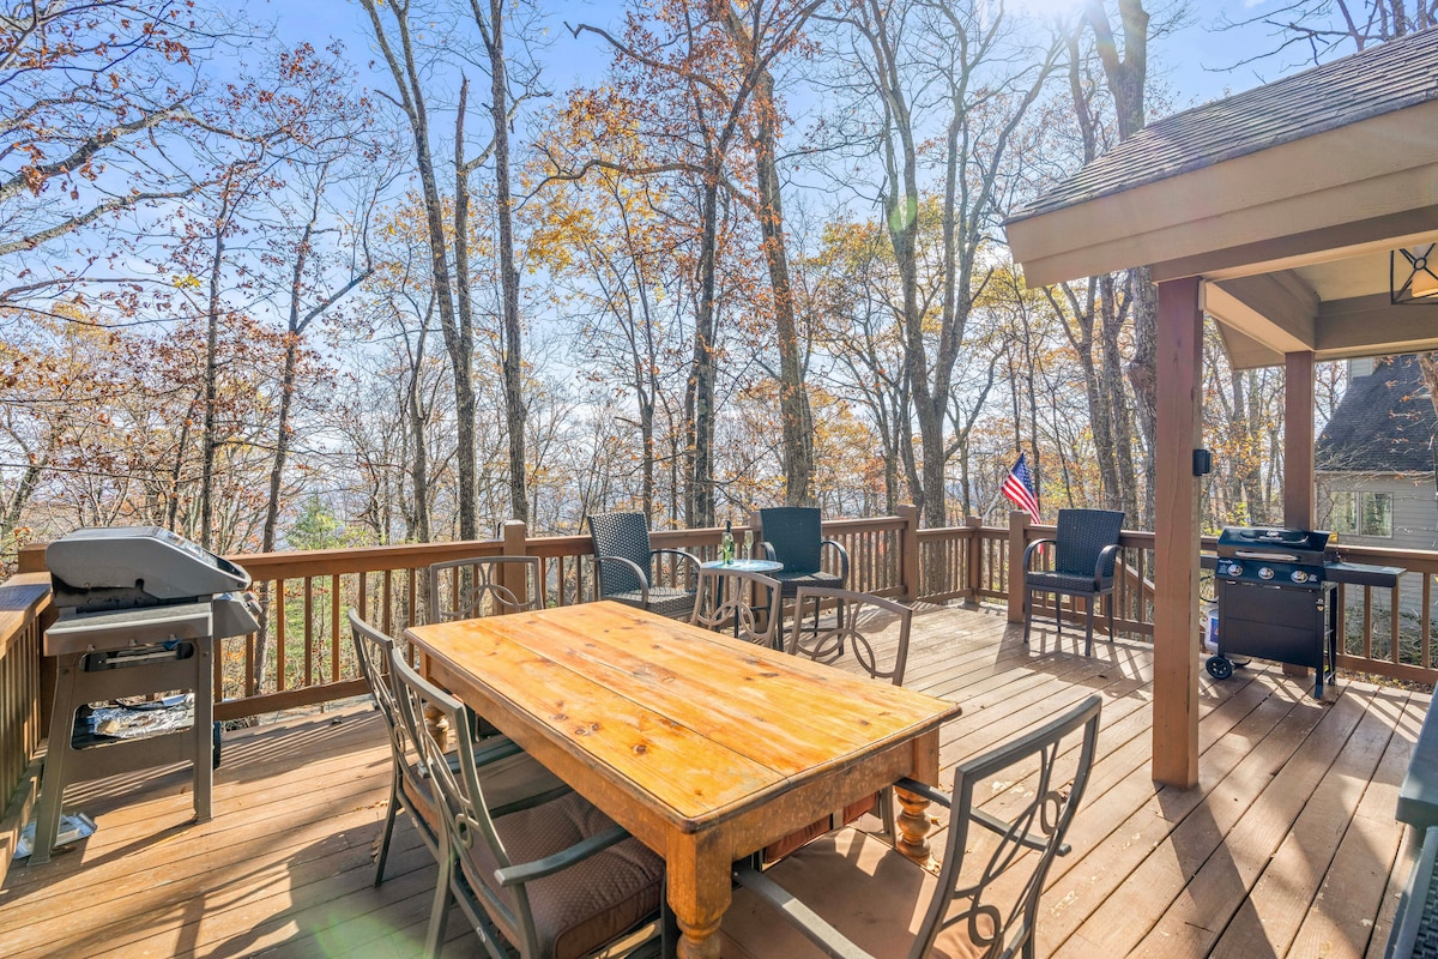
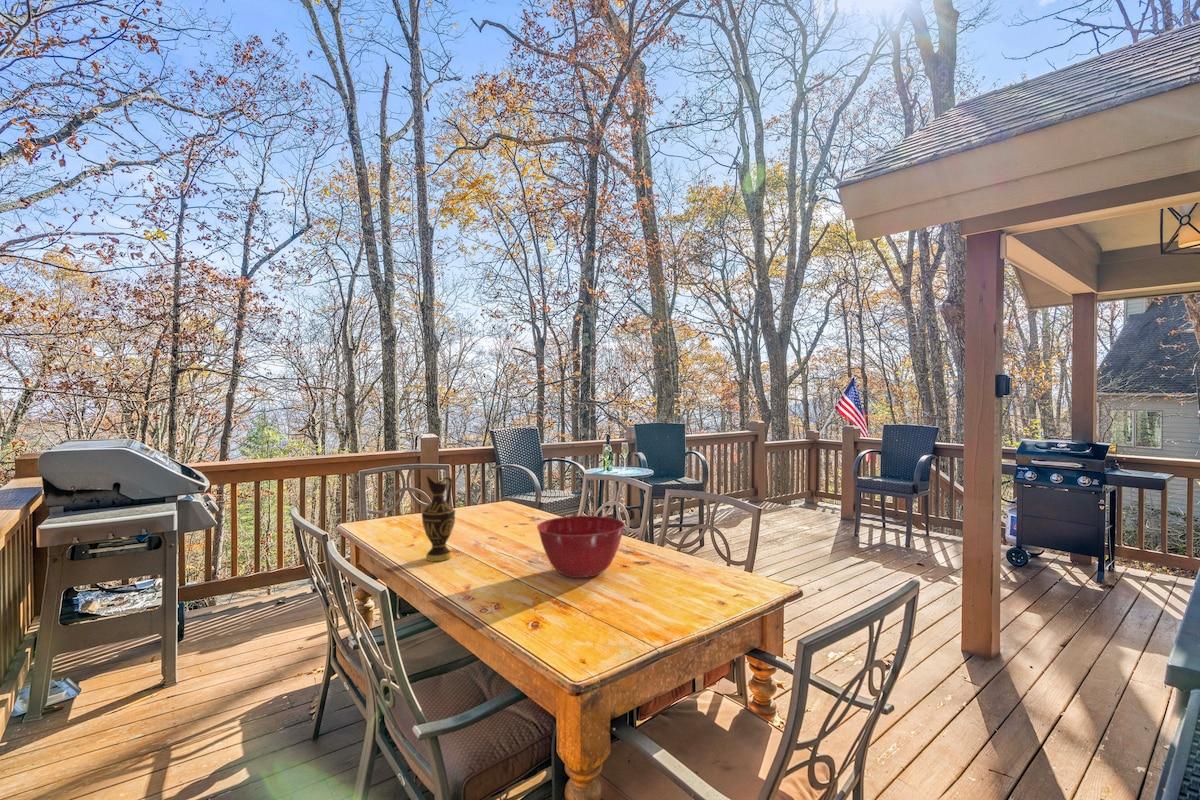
+ mixing bowl [536,515,626,579]
+ pitcher [421,474,456,562]
